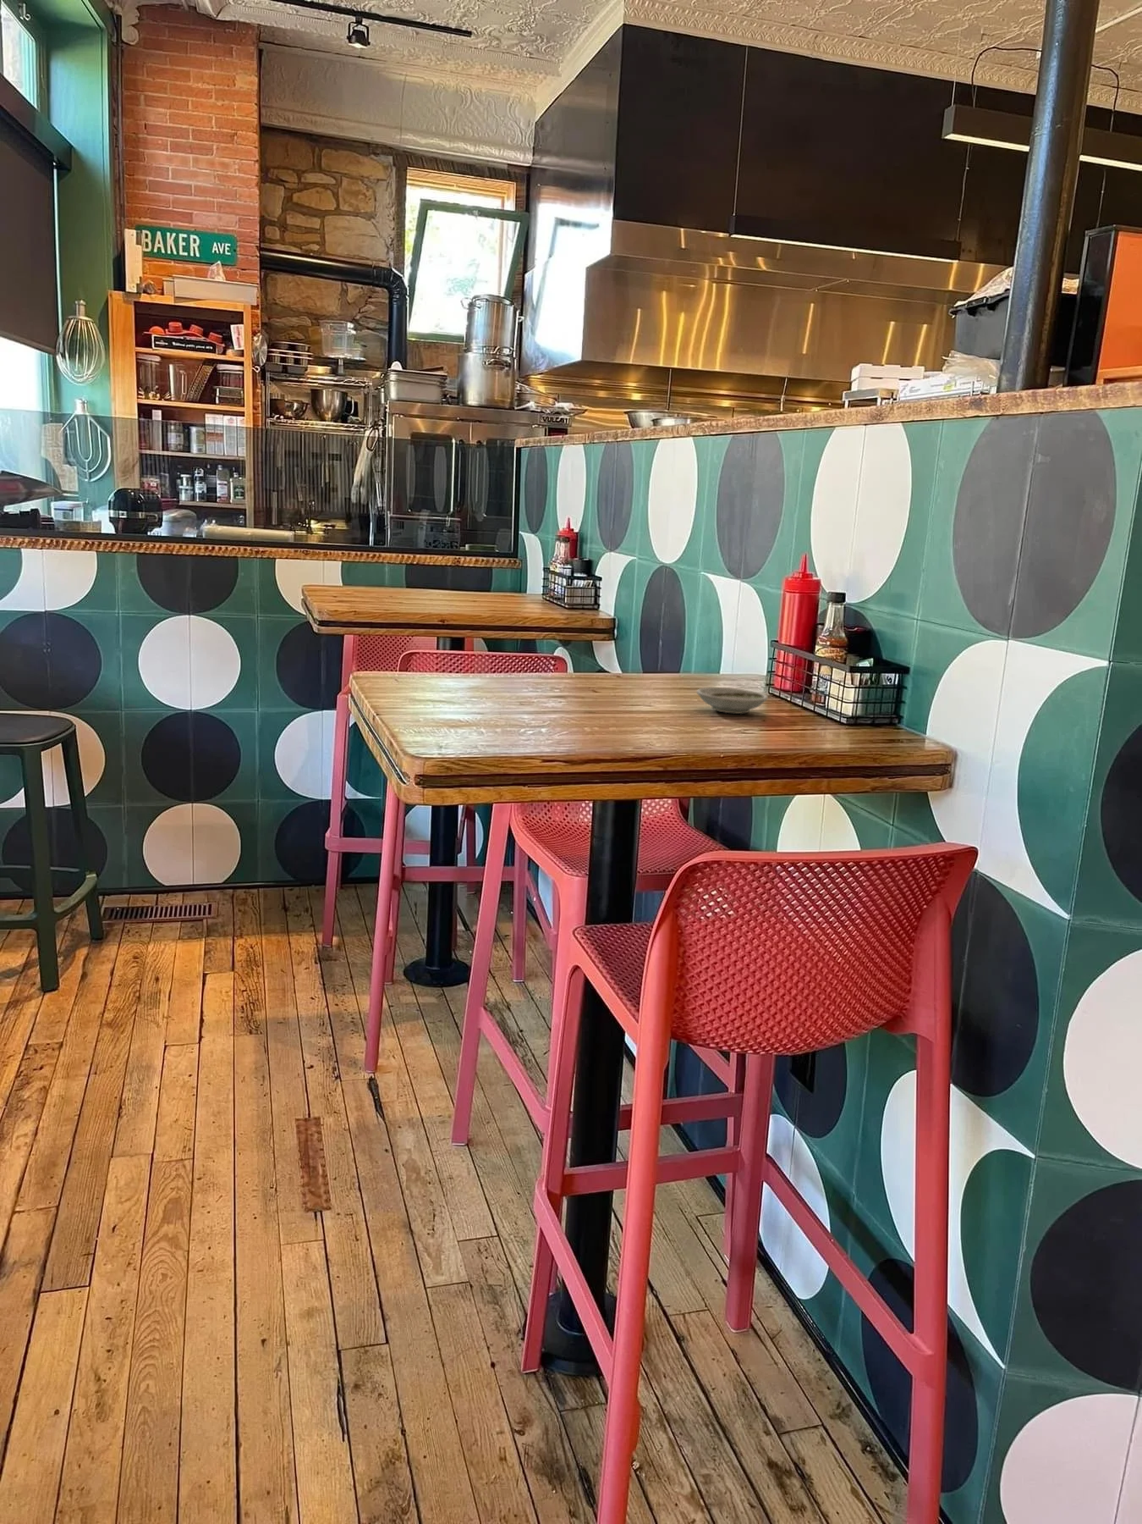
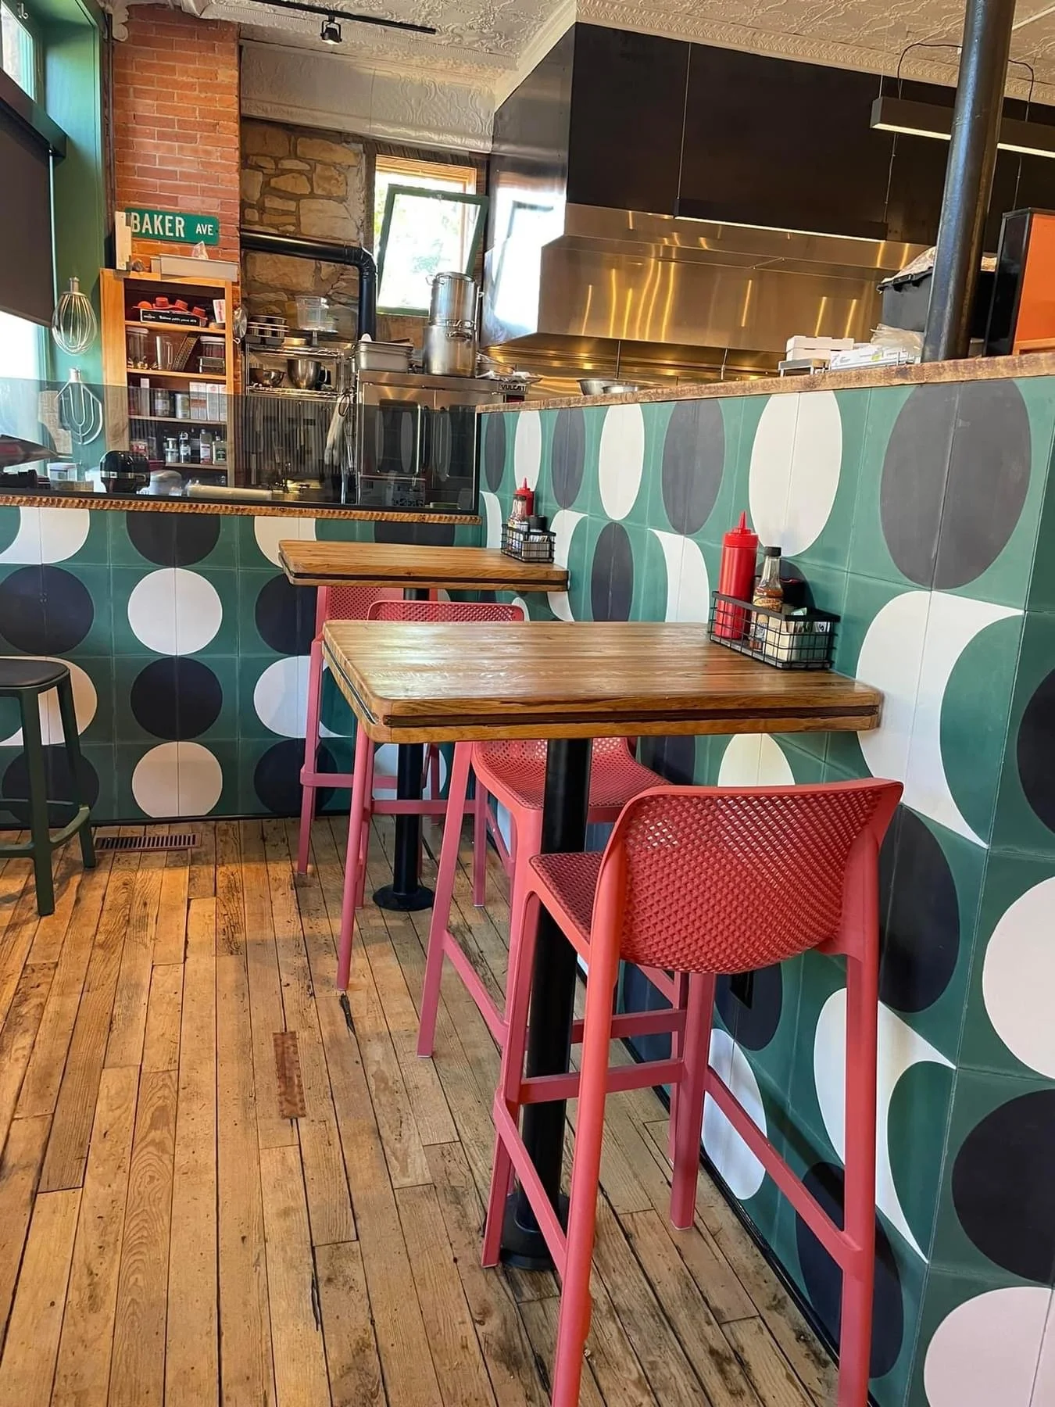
- saucer [696,686,768,714]
